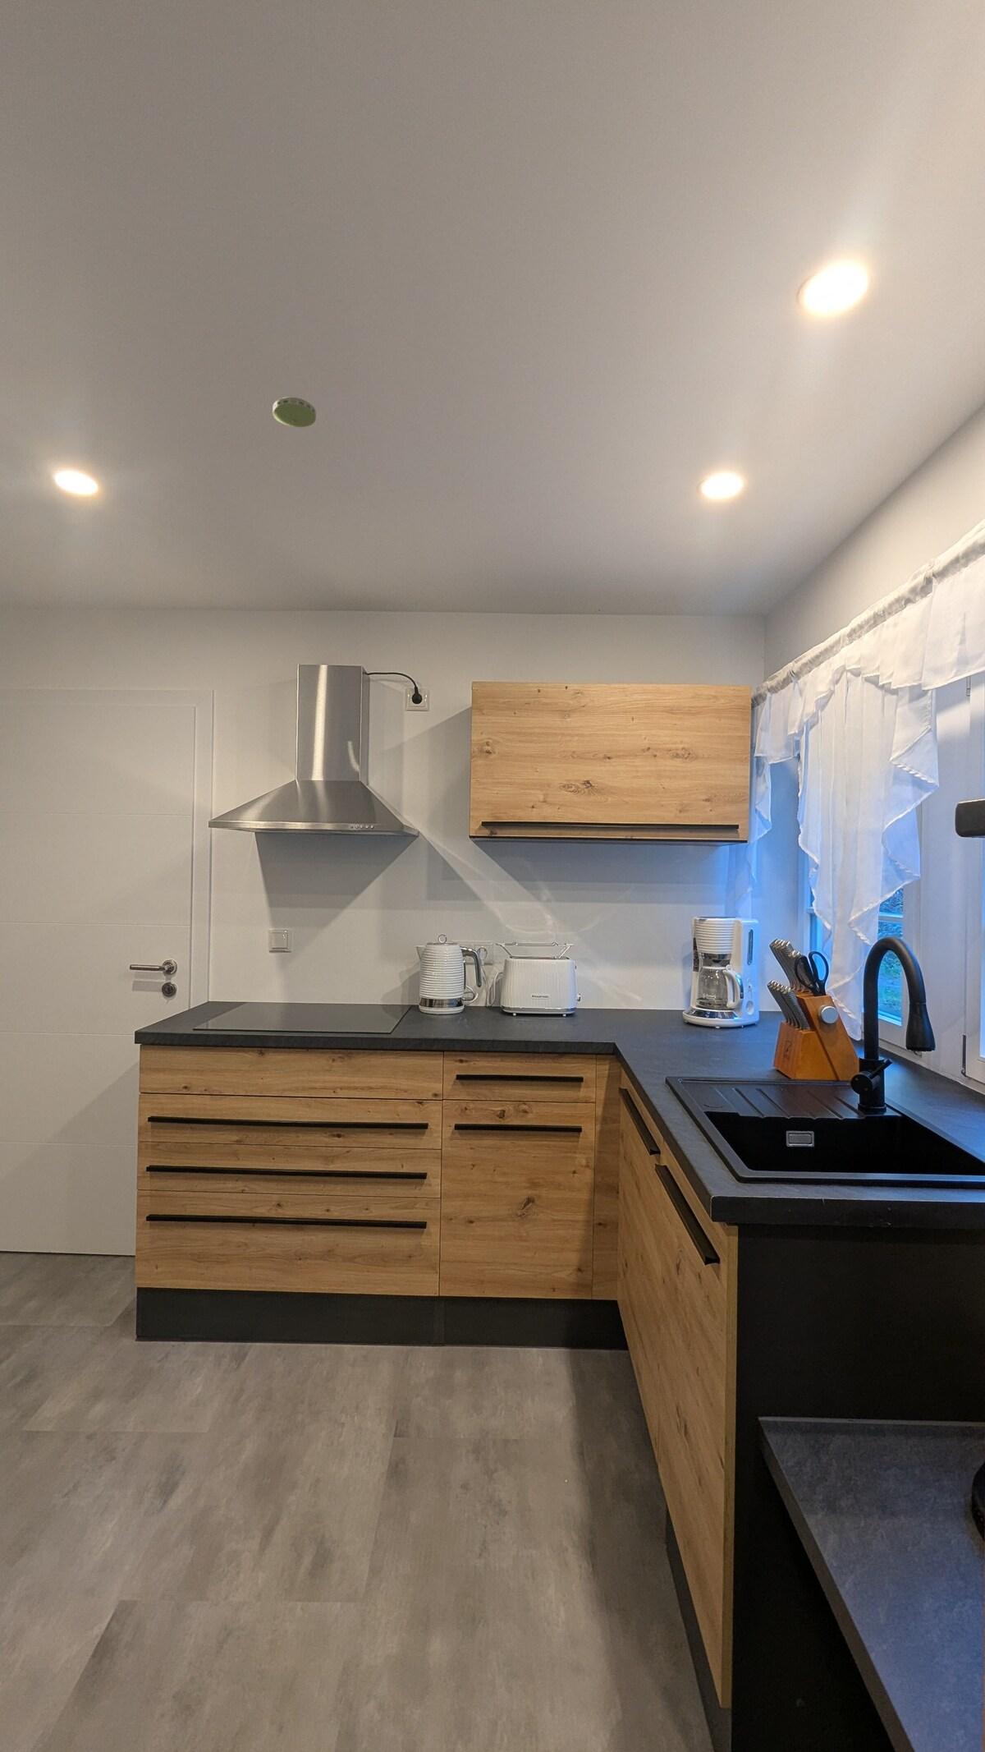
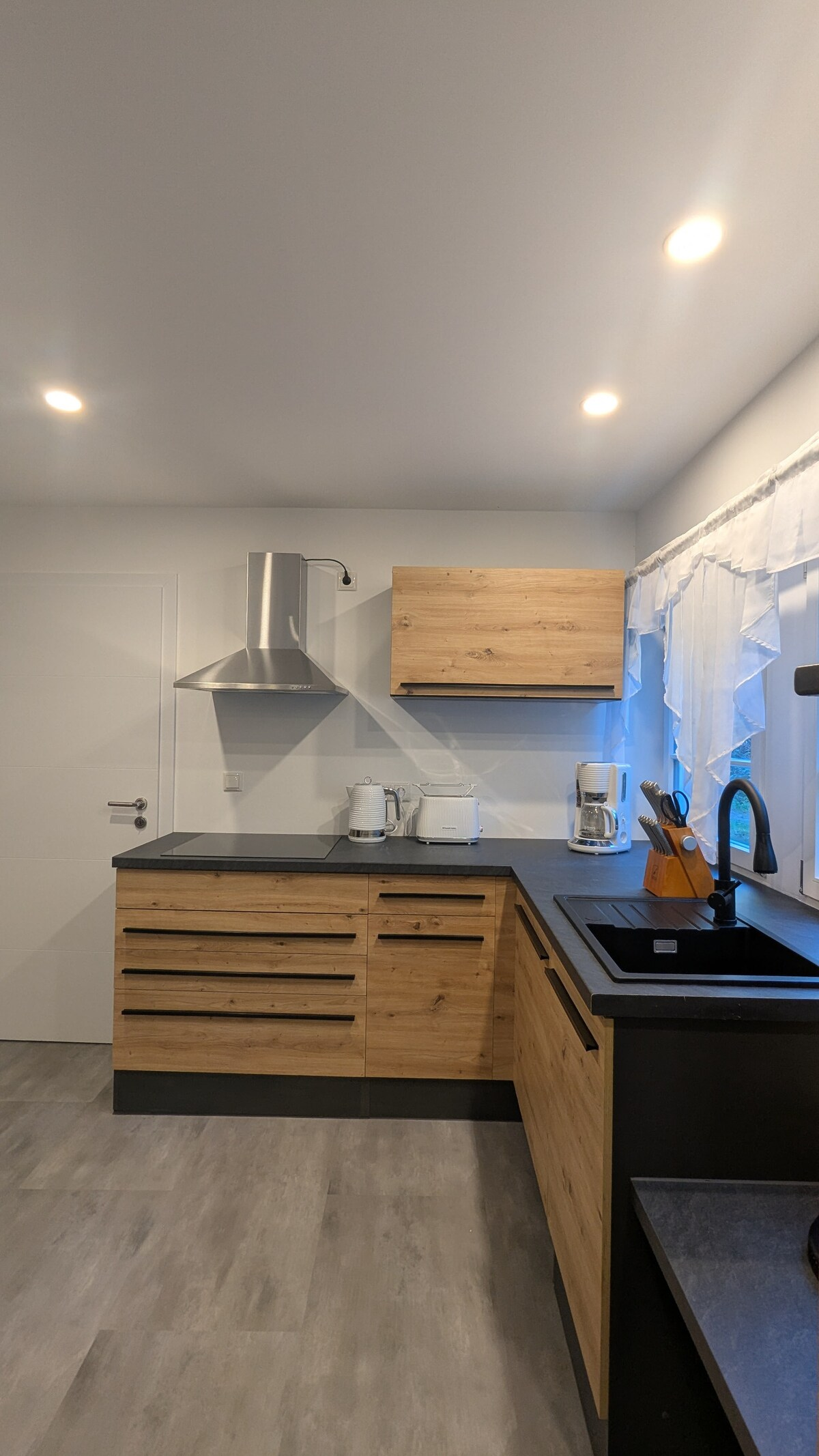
- smoke detector [272,397,316,428]
